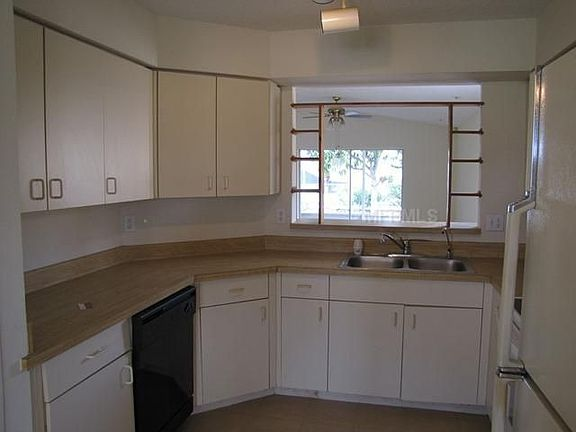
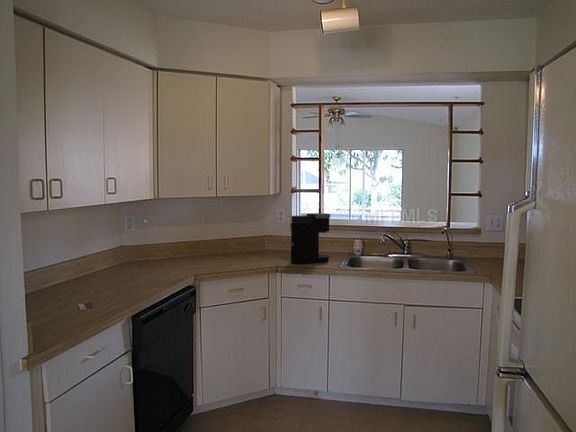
+ coffee maker [290,212,331,265]
